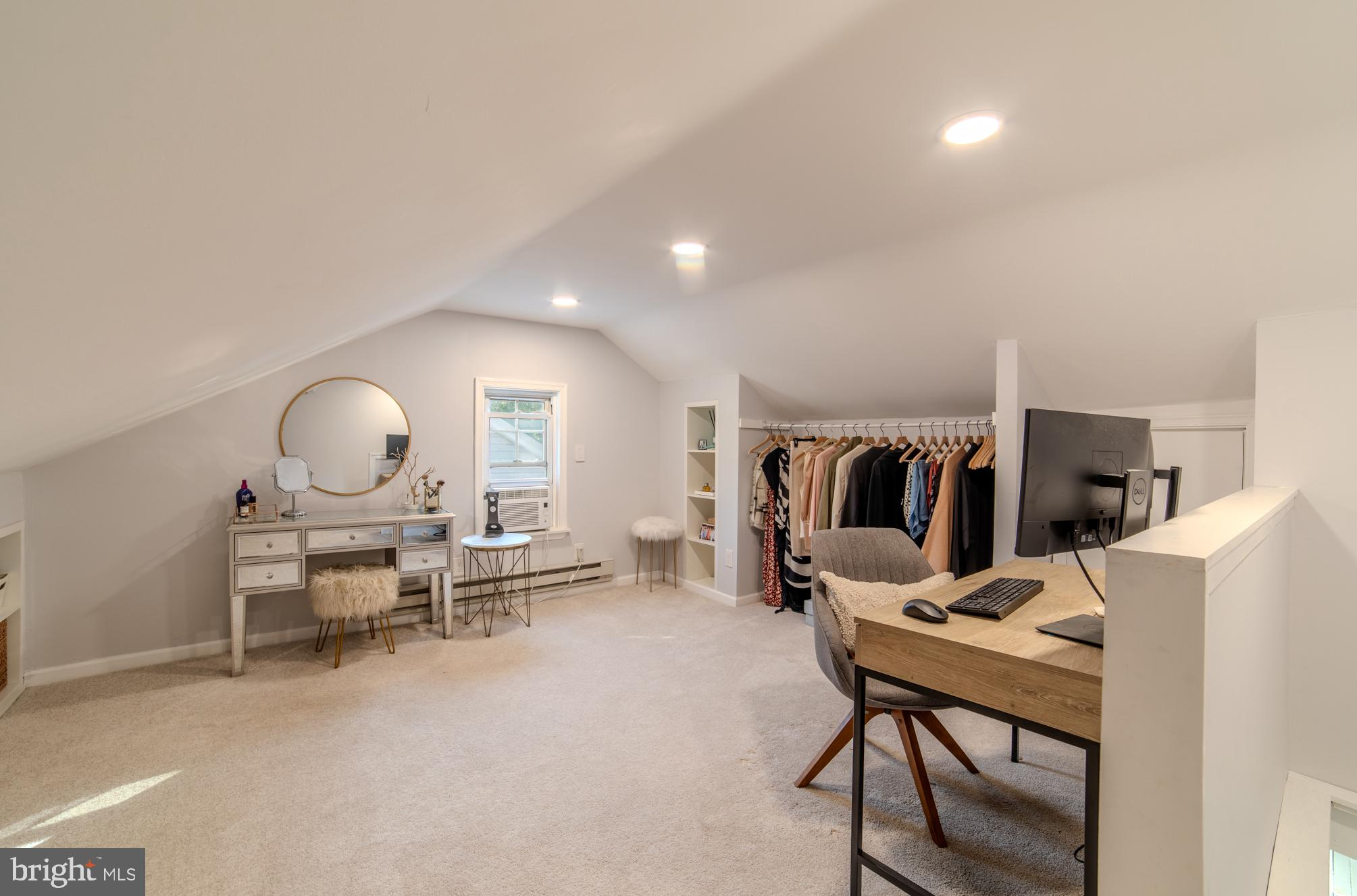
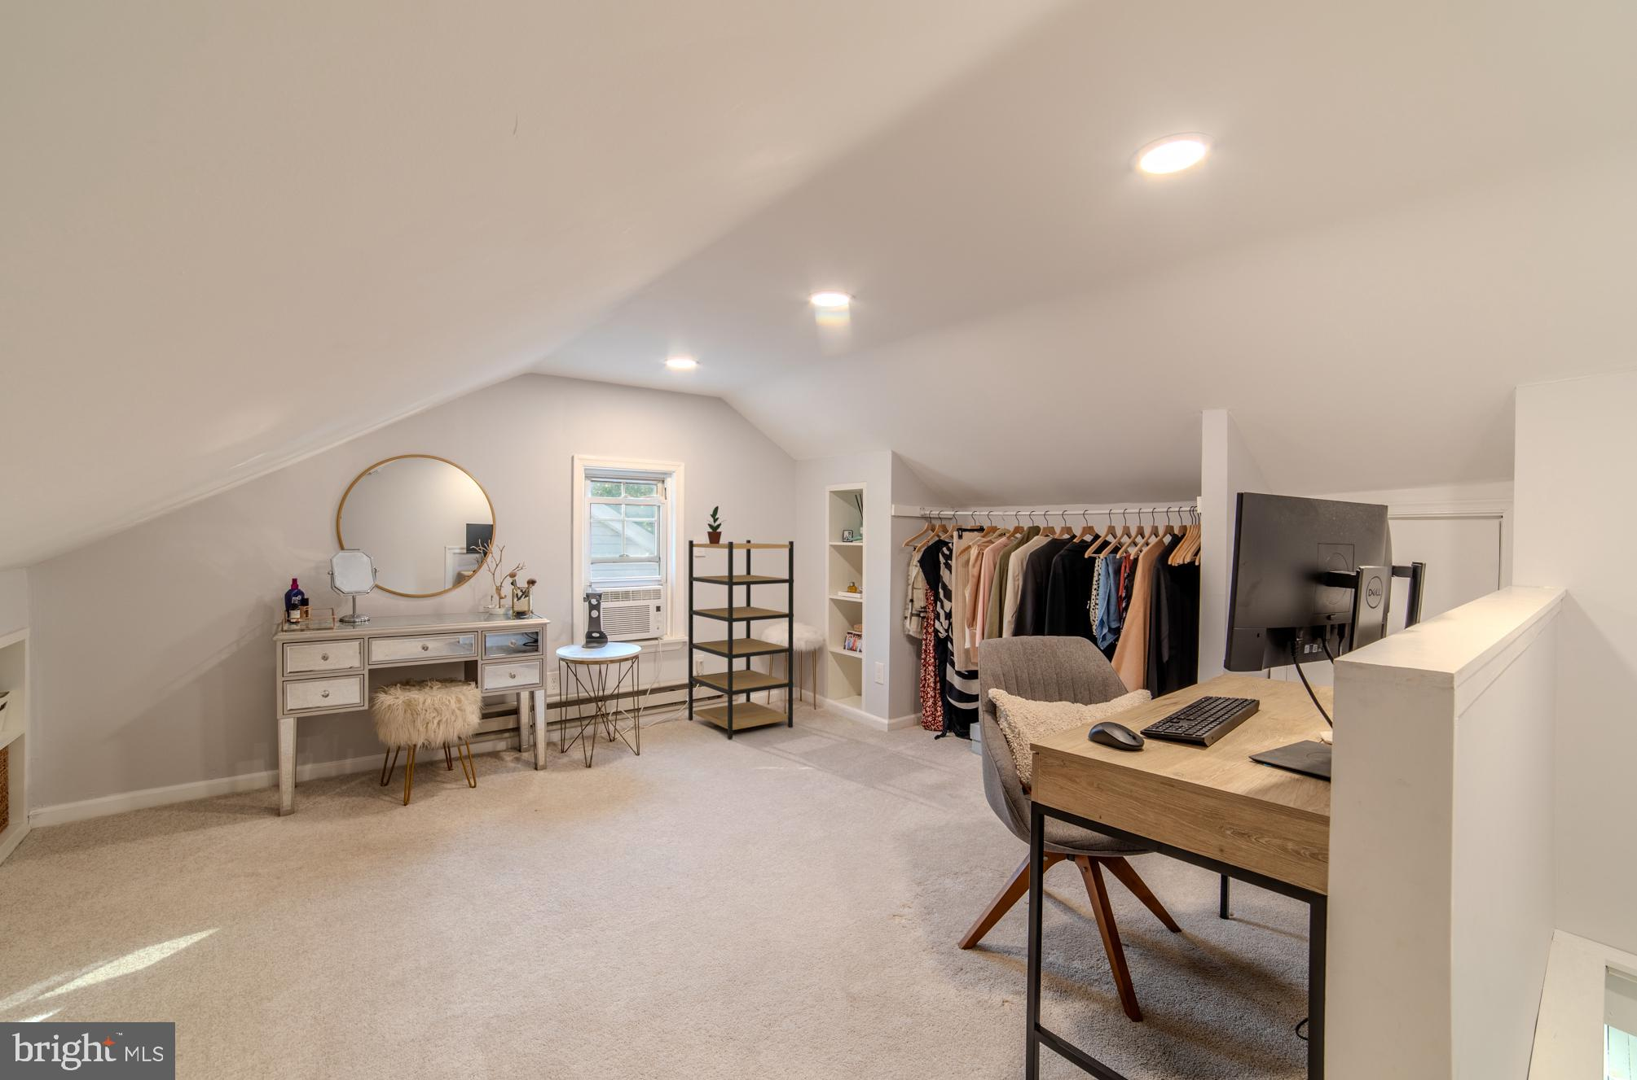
+ shelving unit [688,540,795,740]
+ potted plant [707,505,727,545]
